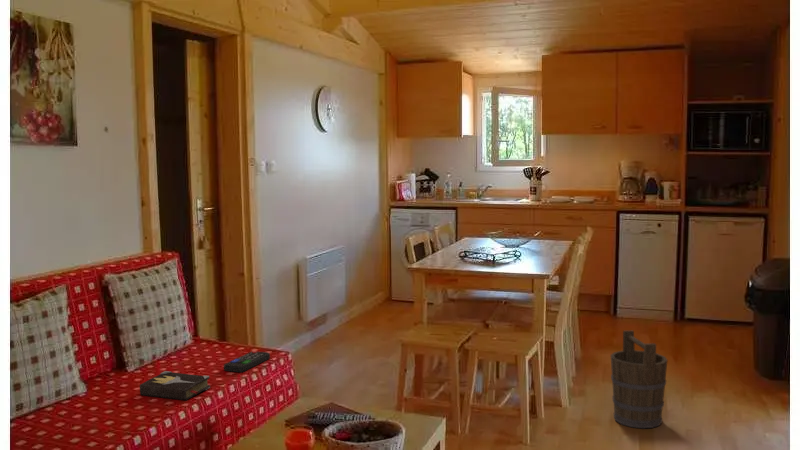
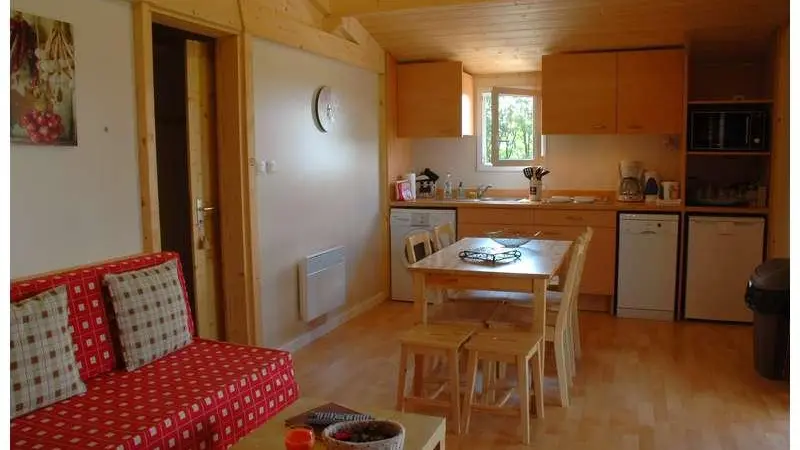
- bucket [610,330,668,429]
- remote control [223,350,271,373]
- hardback book [139,370,211,401]
